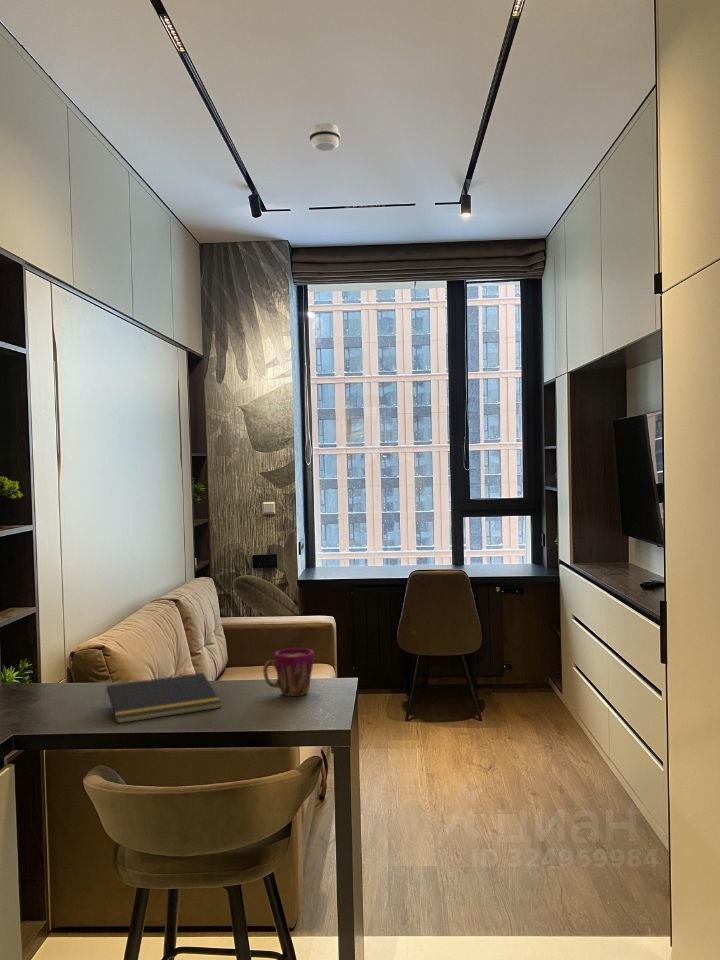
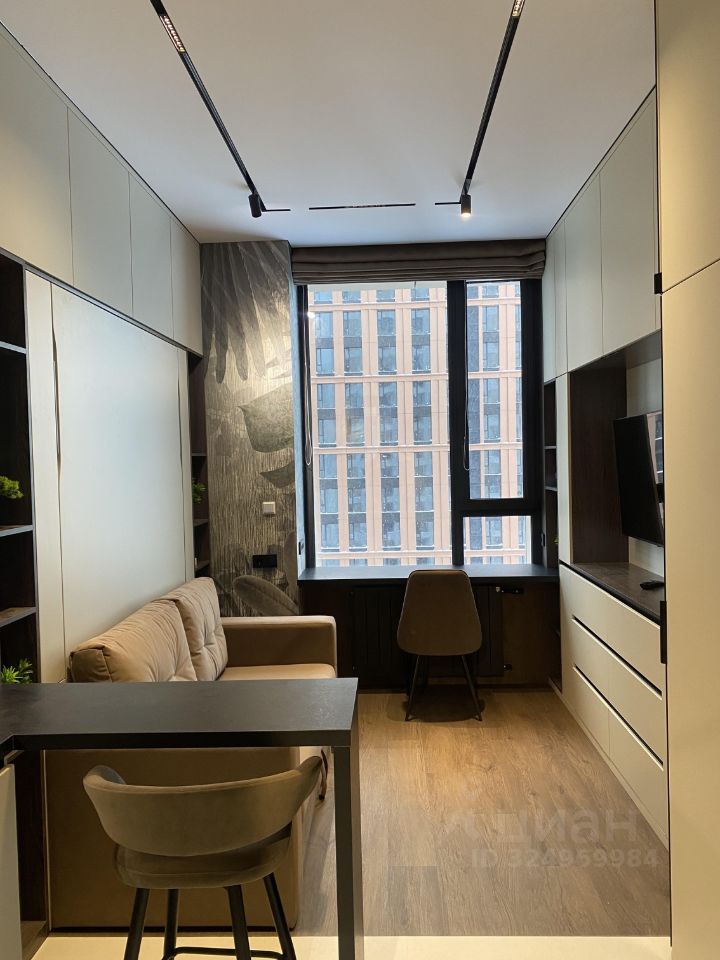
- cup [262,647,315,697]
- smoke detector [308,122,341,152]
- notepad [103,672,222,725]
